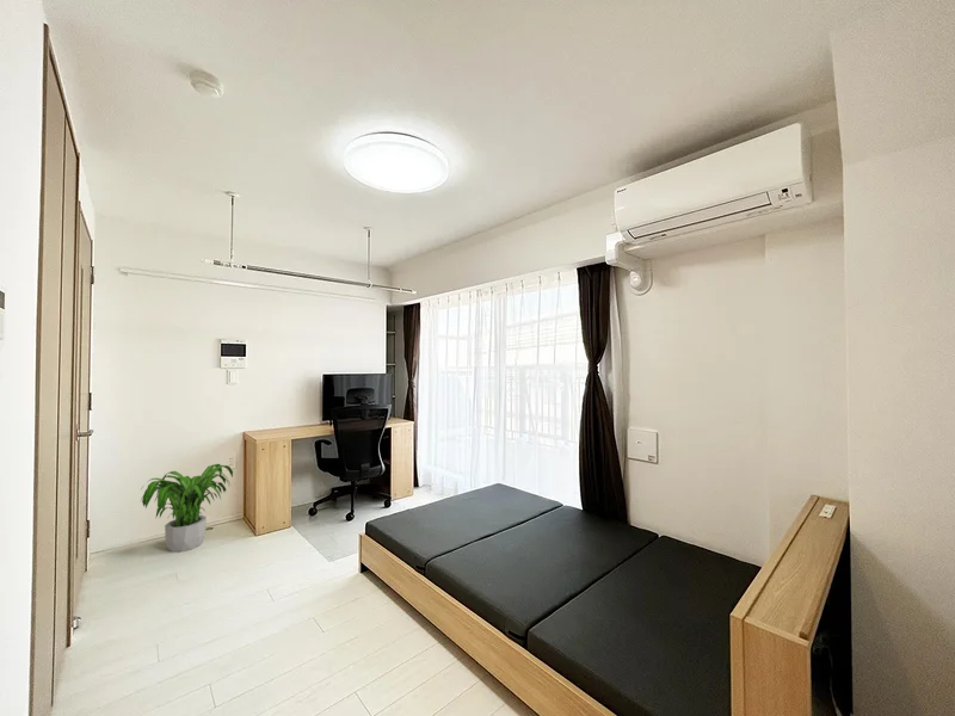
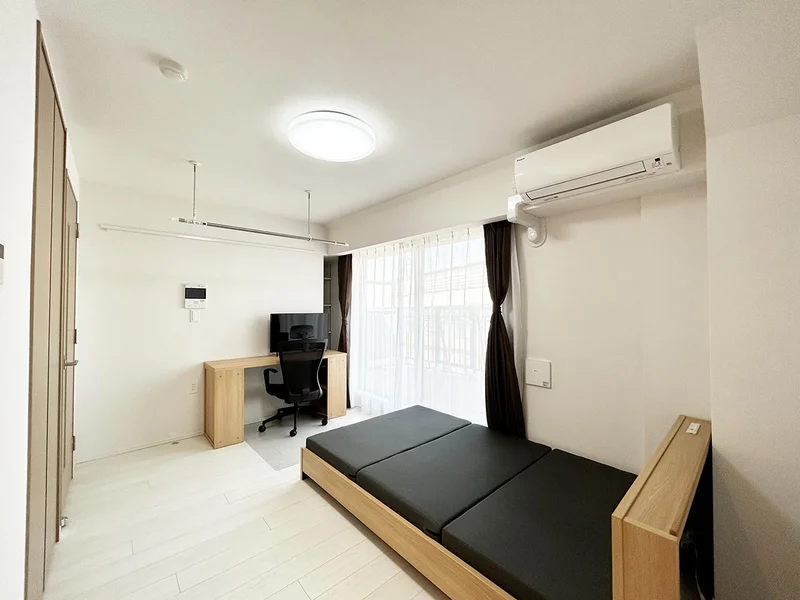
- potted plant [138,463,234,553]
